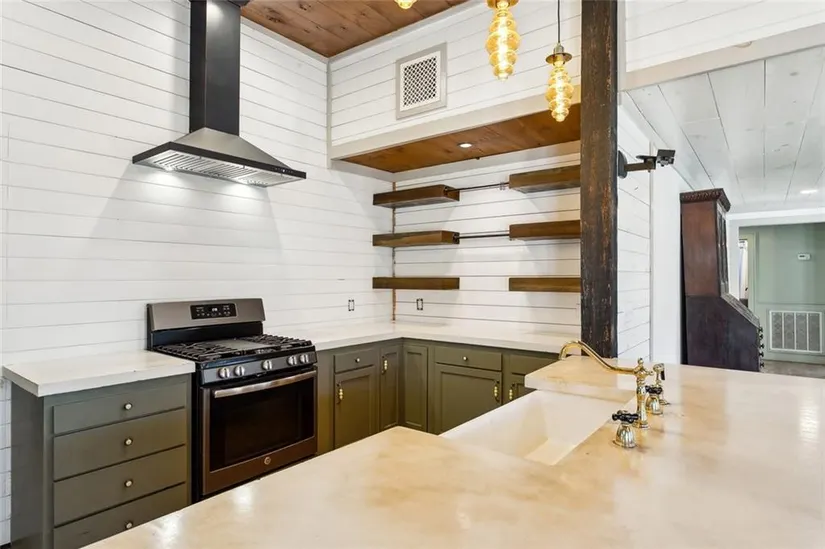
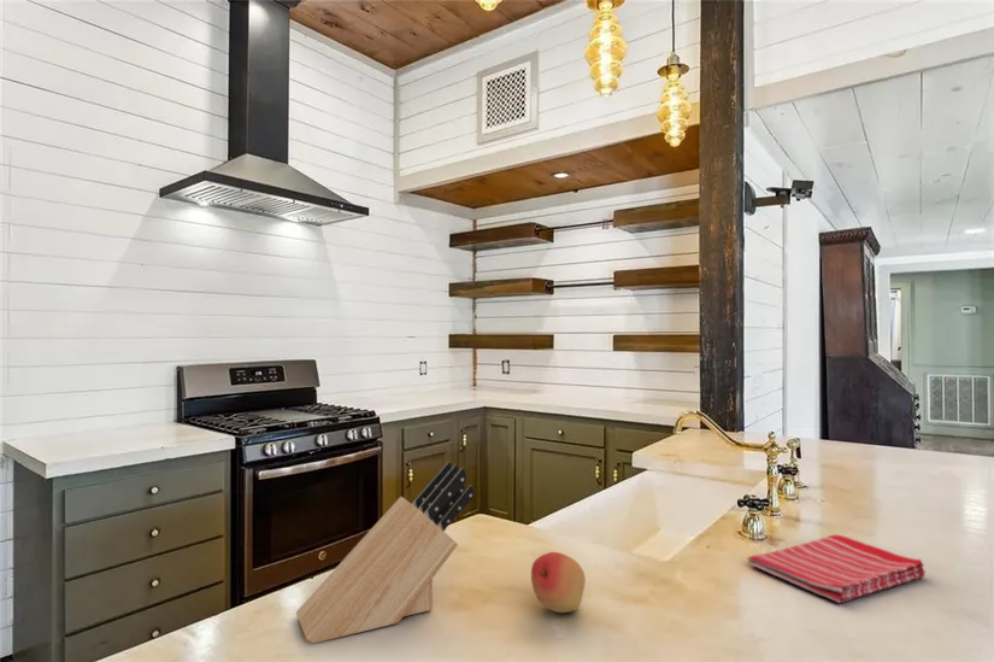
+ dish towel [747,533,927,604]
+ knife block [295,461,475,645]
+ fruit [530,551,587,614]
